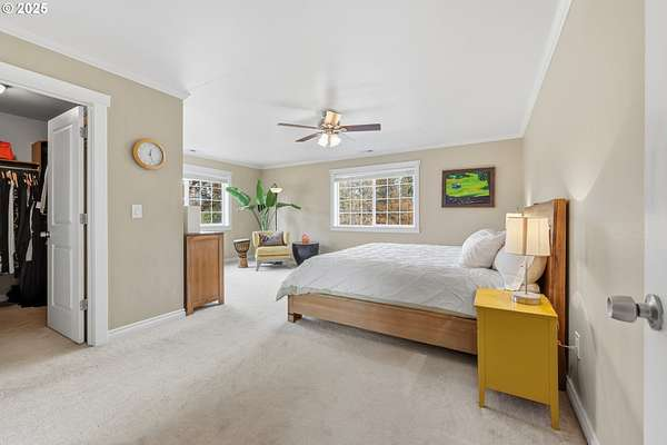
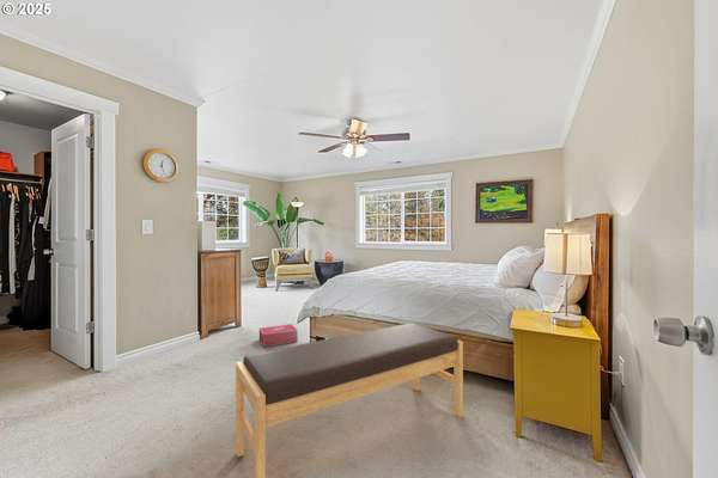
+ bench [235,321,464,478]
+ shoe box [258,323,299,348]
